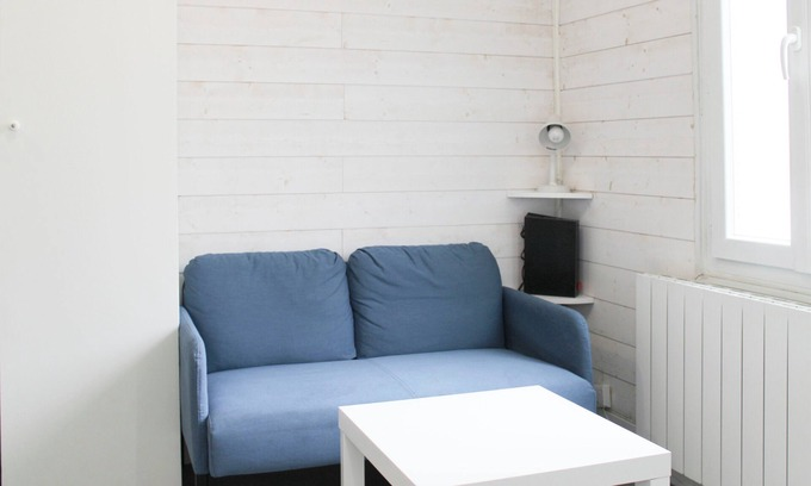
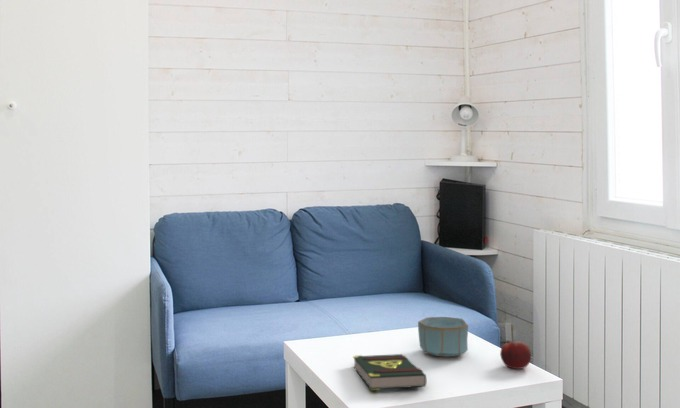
+ bowl [417,316,469,358]
+ book [352,353,427,391]
+ fruit [499,340,532,370]
